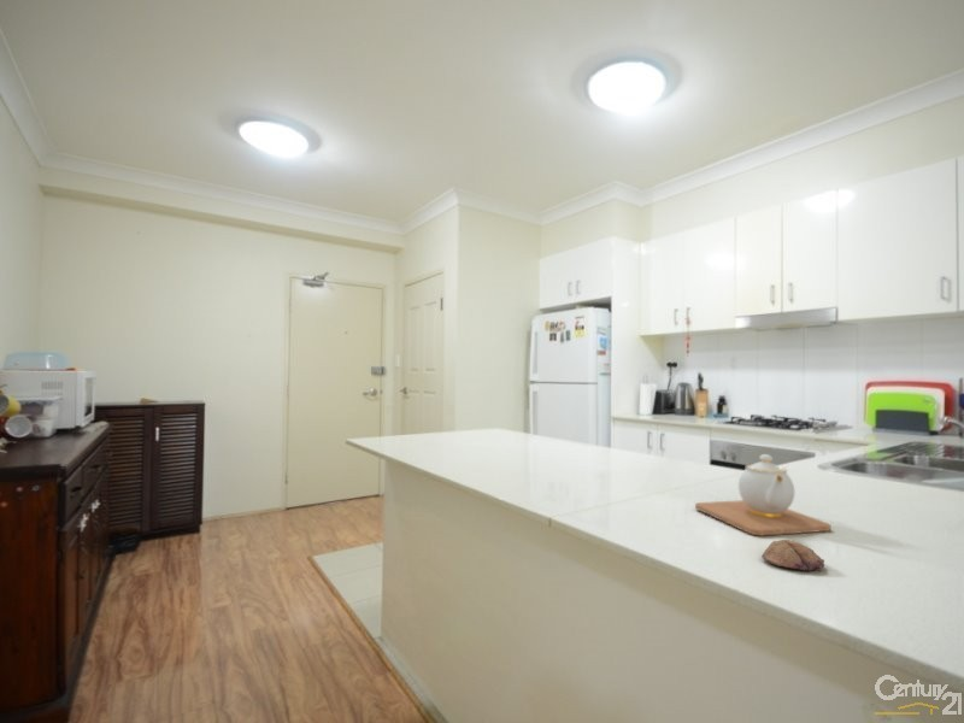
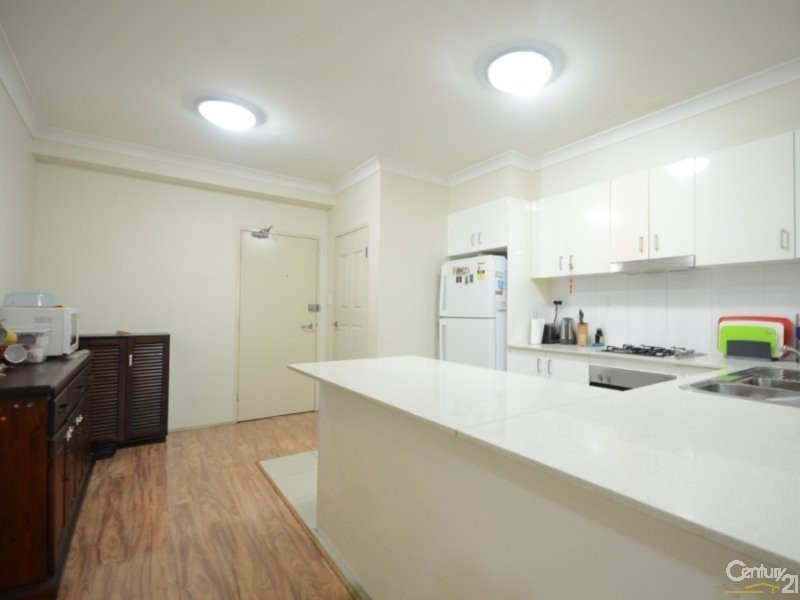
- teapot [694,453,833,537]
- fruit [760,539,825,571]
